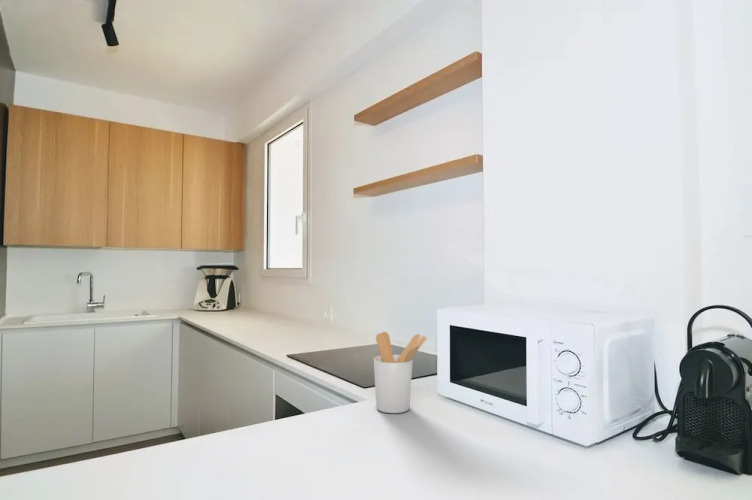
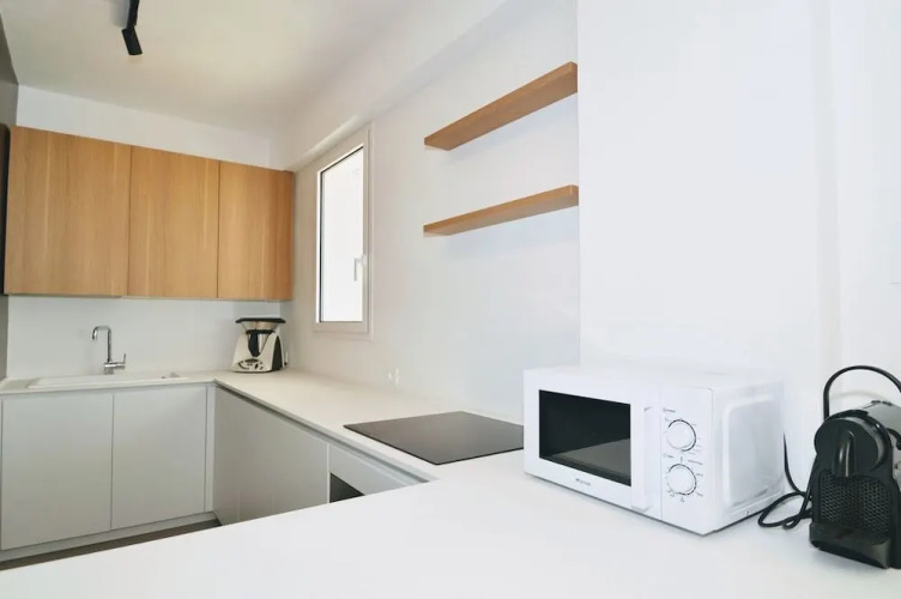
- utensil holder [373,331,428,414]
